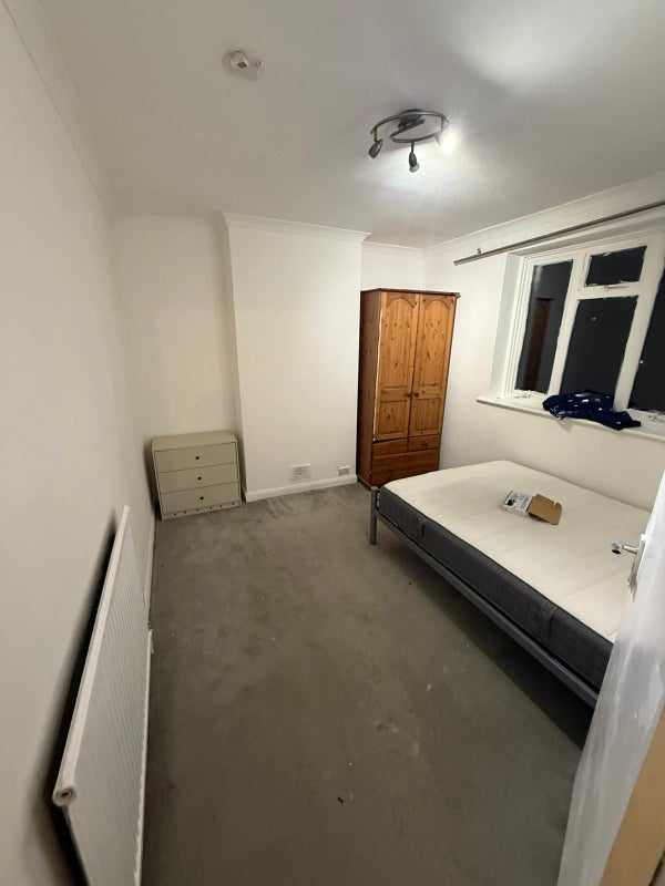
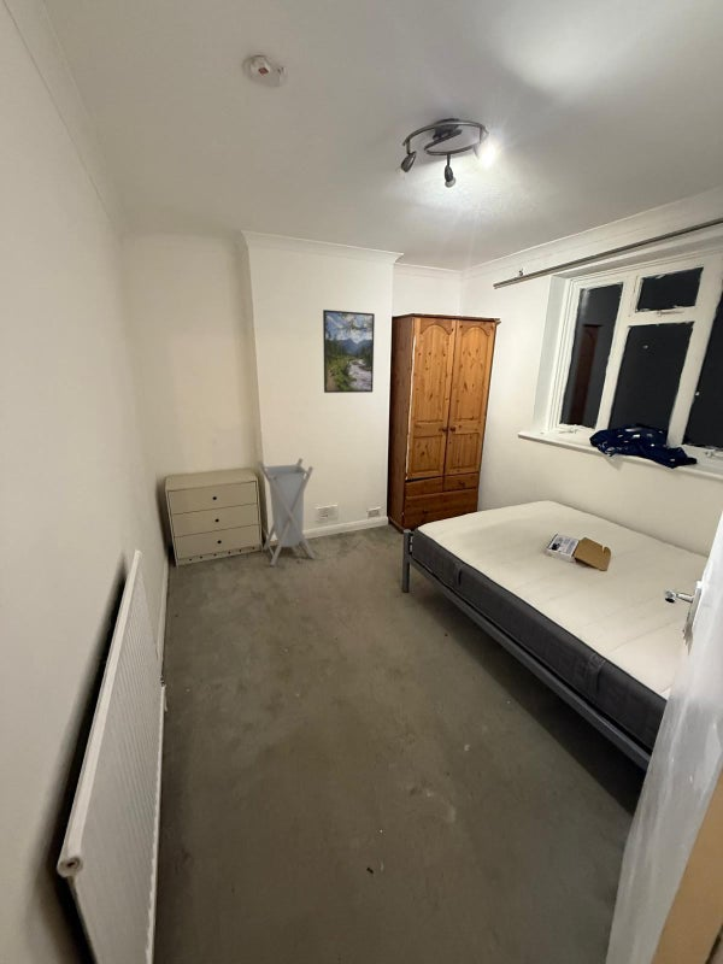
+ laundry hamper [257,457,317,566]
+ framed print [322,308,376,394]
